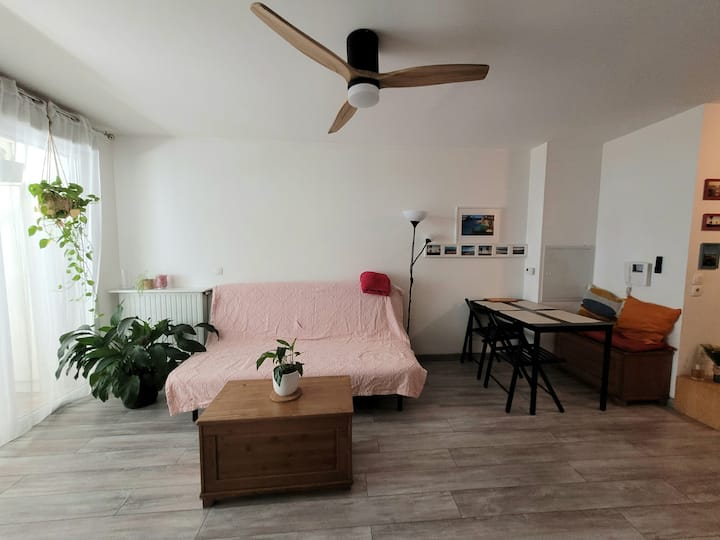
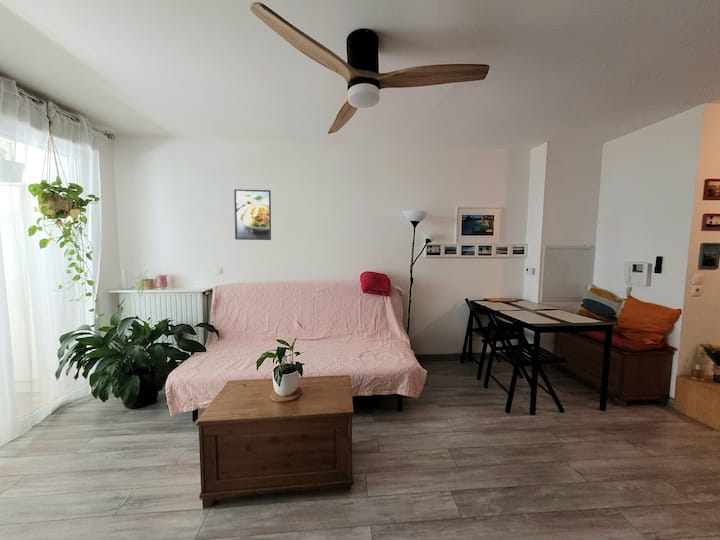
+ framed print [233,188,272,241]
